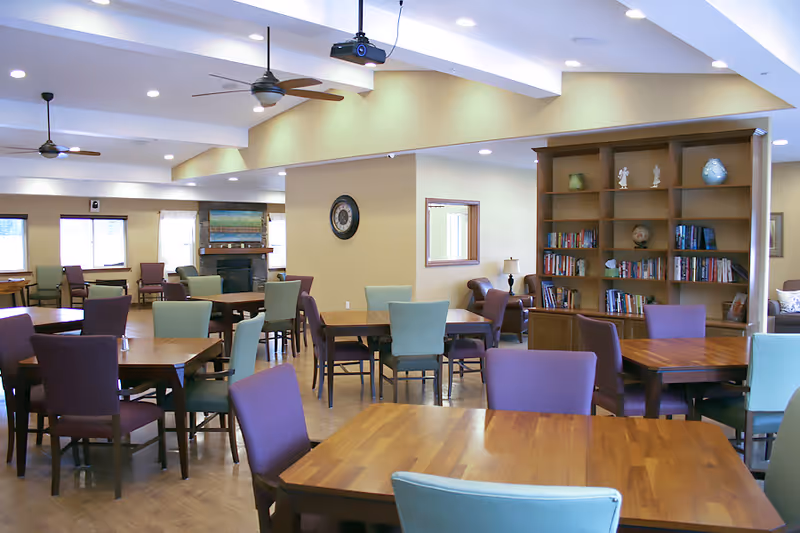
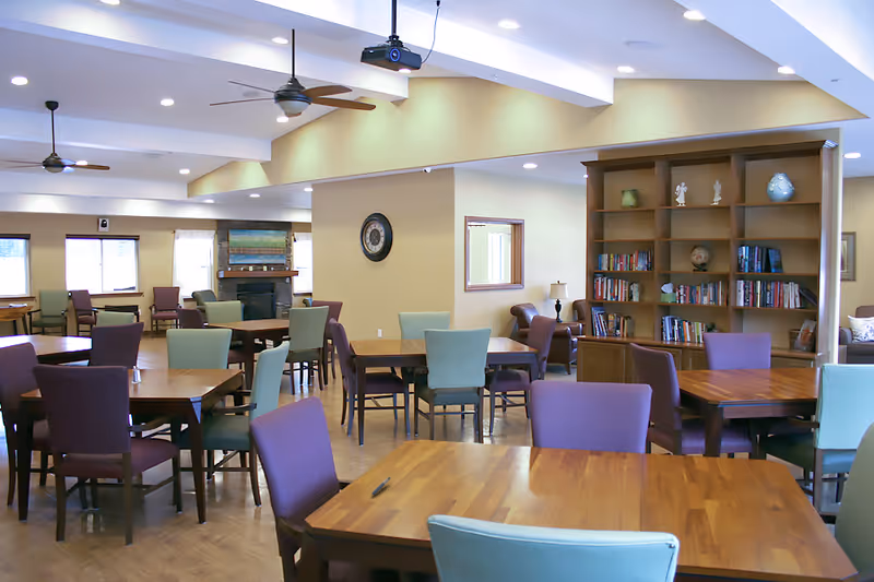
+ pen [370,476,392,496]
